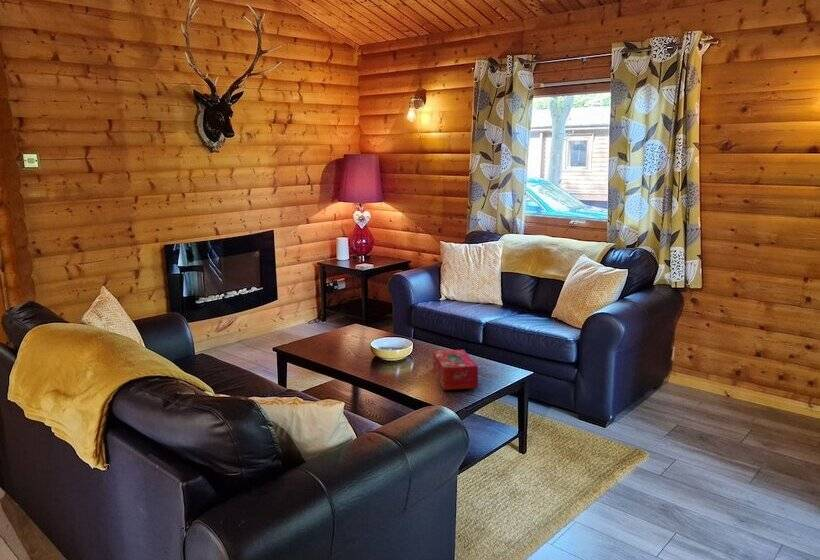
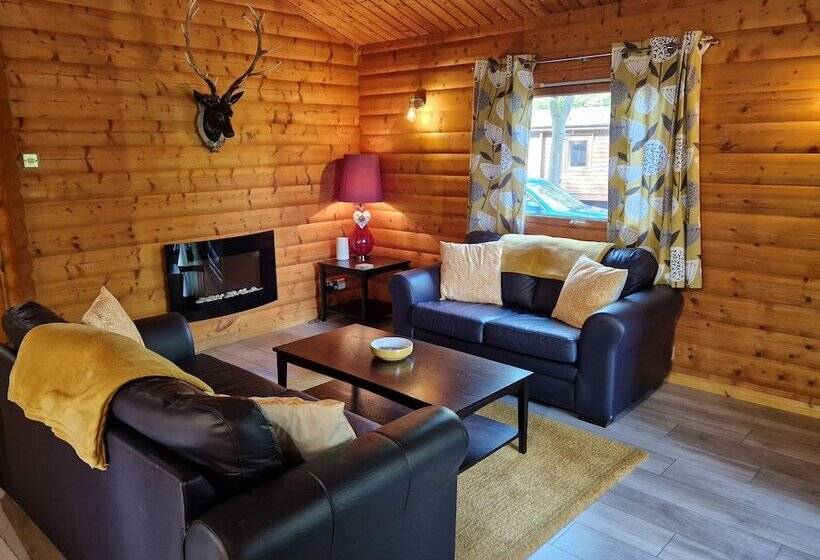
- tissue box [432,349,479,391]
